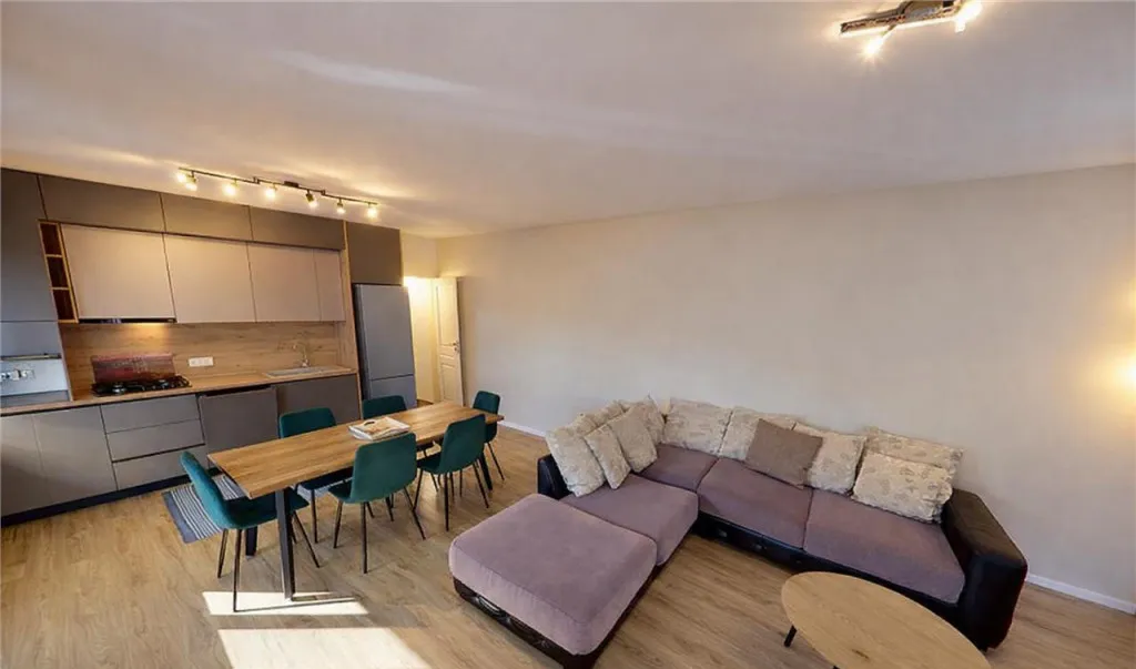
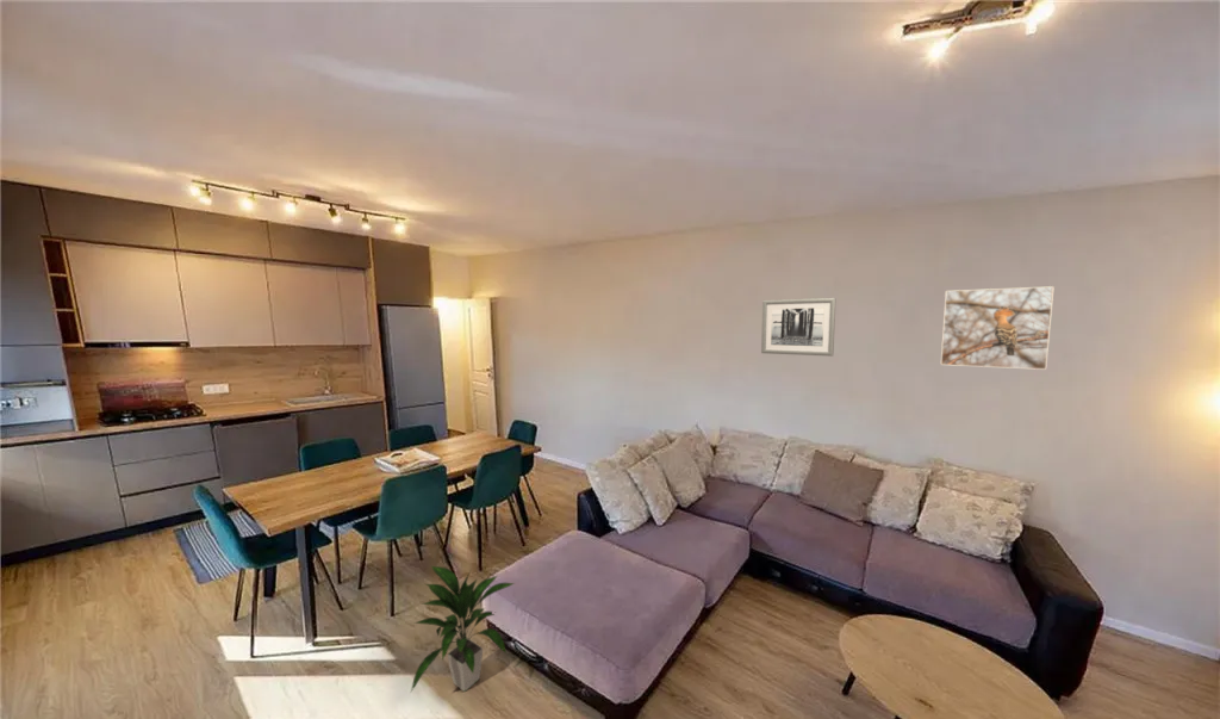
+ wall art [760,297,836,358]
+ indoor plant [410,565,516,693]
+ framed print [939,285,1056,371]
